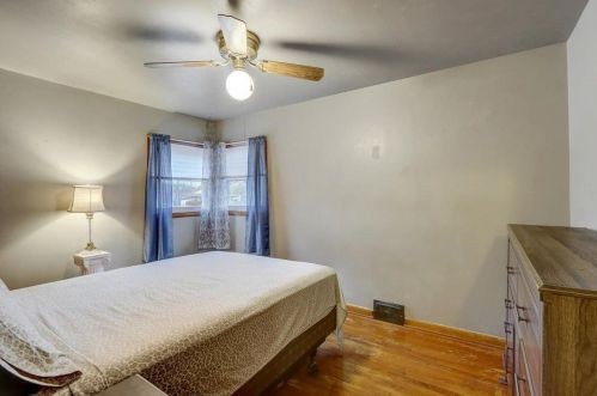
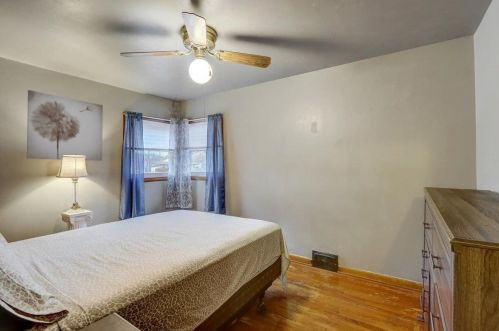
+ wall art [26,89,104,162]
